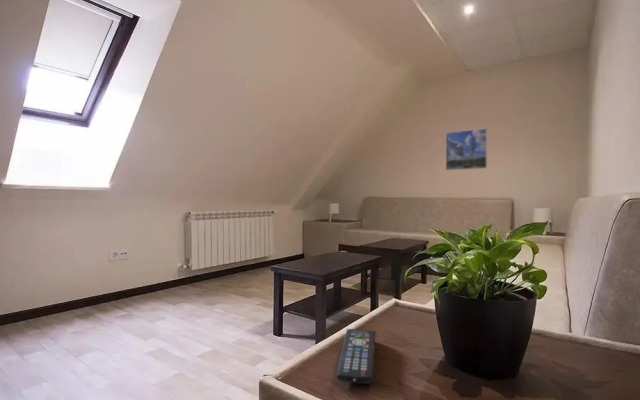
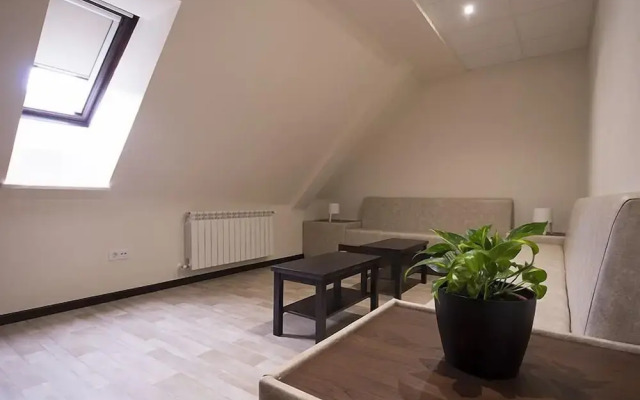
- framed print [445,127,488,171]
- remote control [336,328,376,385]
